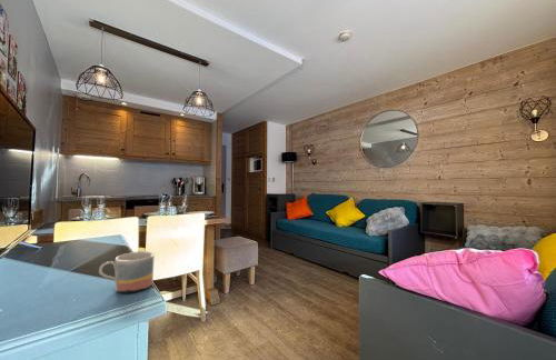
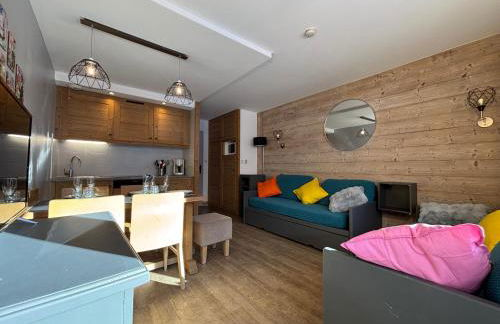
- mug [98,250,156,294]
